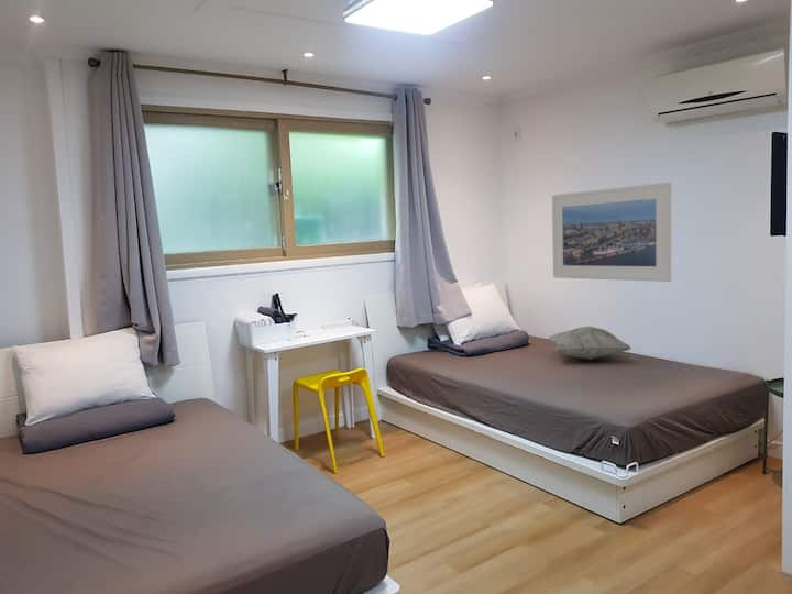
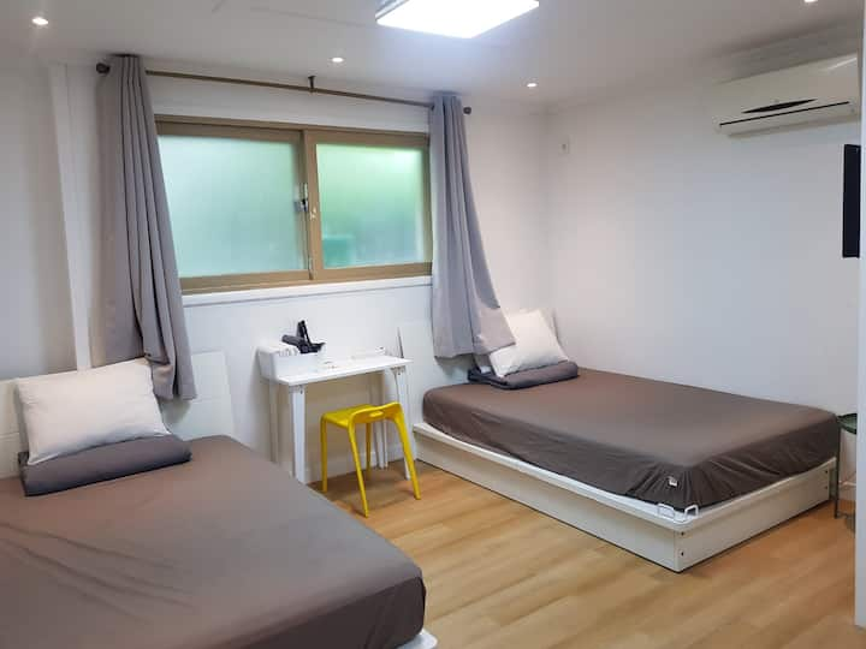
- decorative pillow [547,326,632,361]
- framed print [551,182,672,283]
